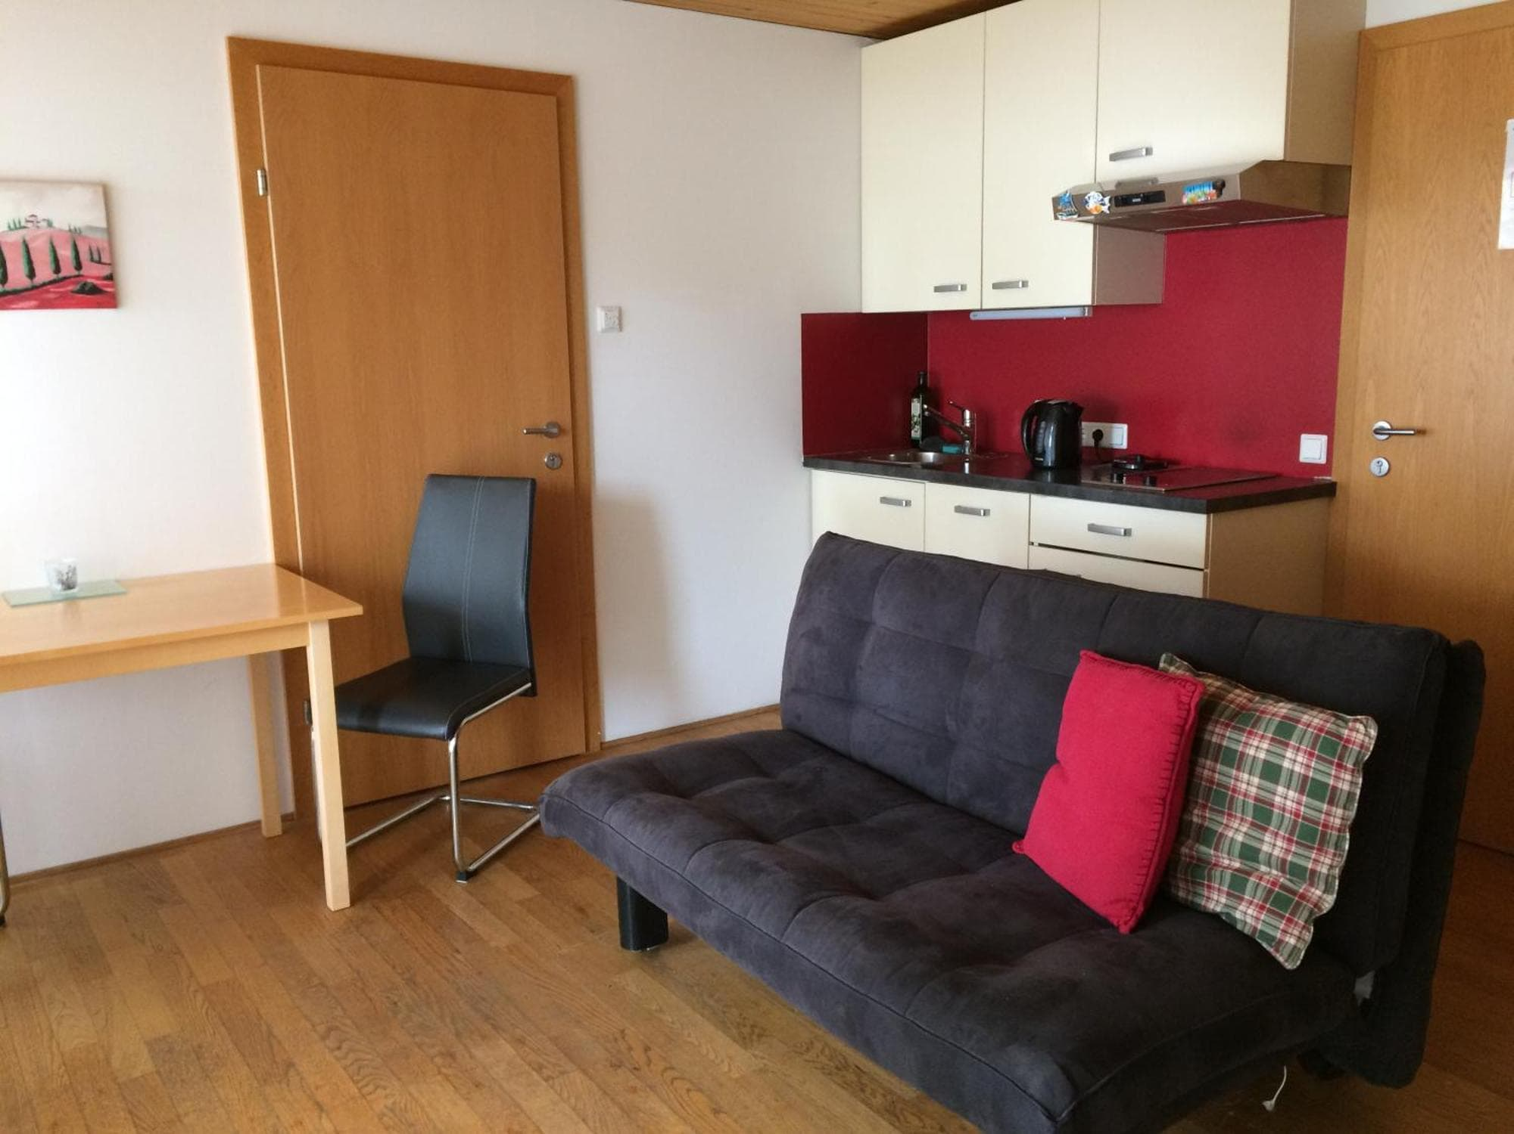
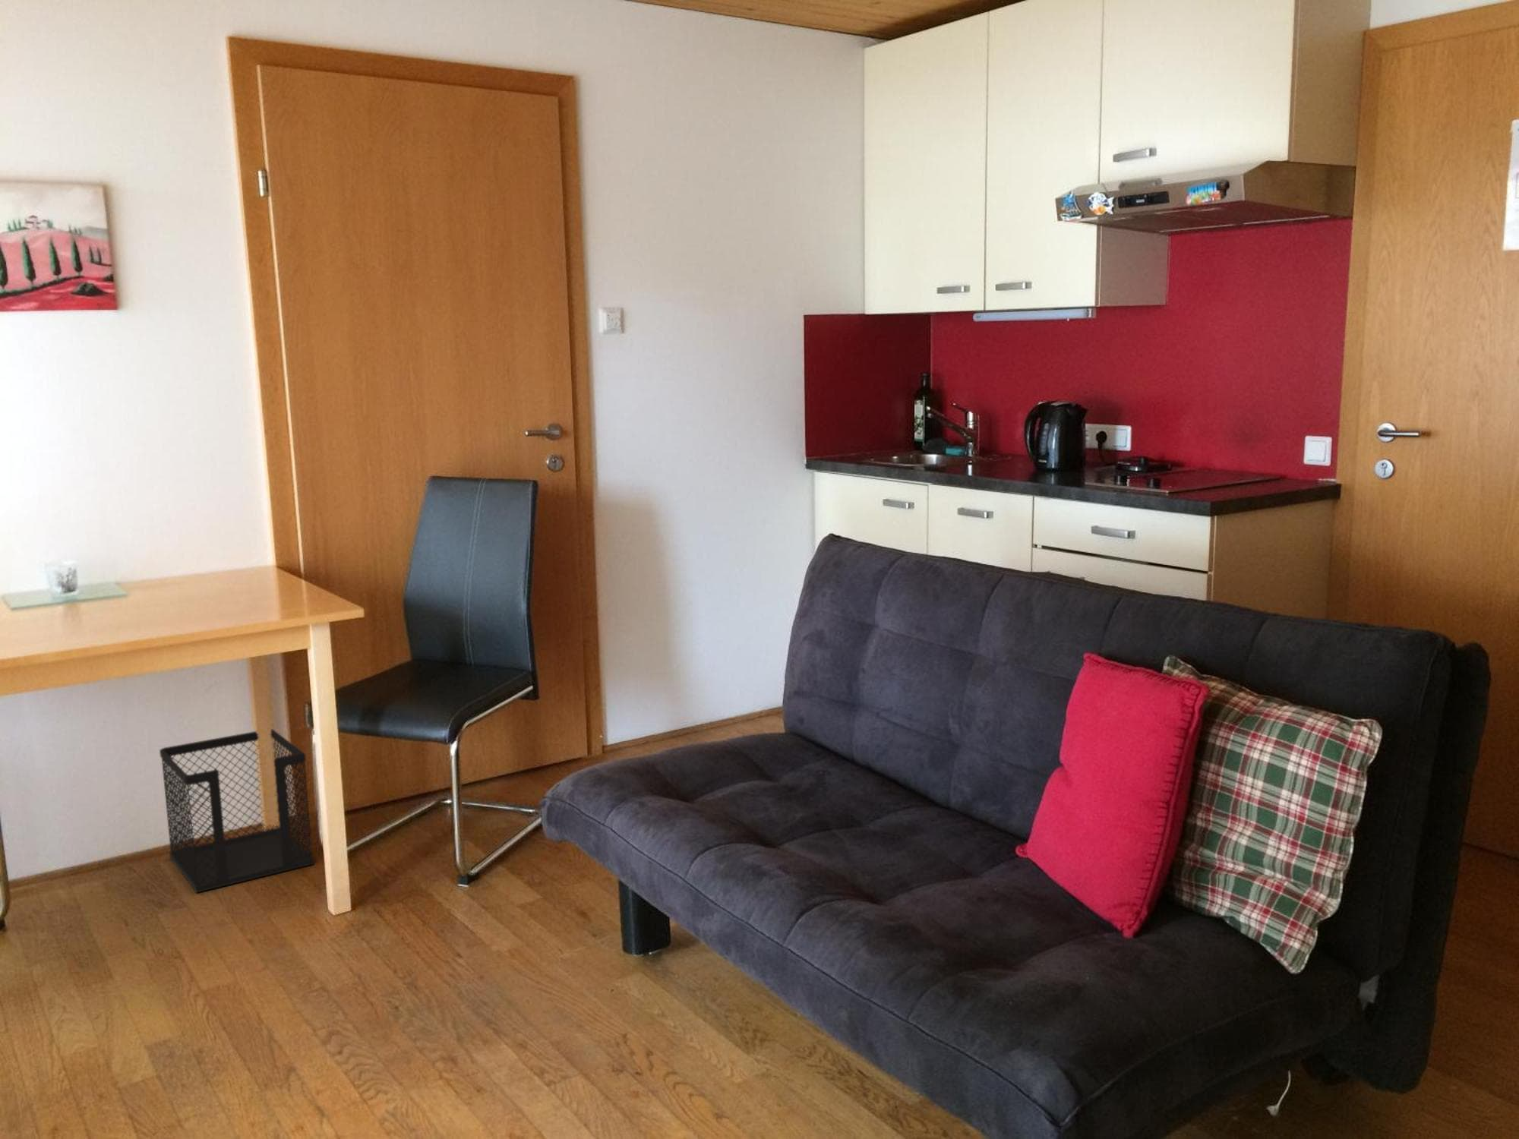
+ wastebasket [159,729,316,894]
